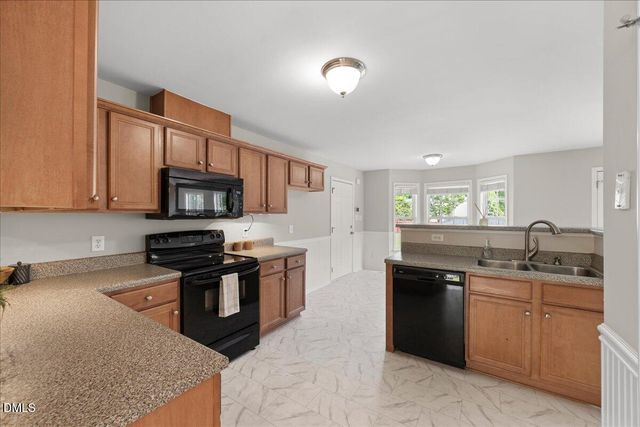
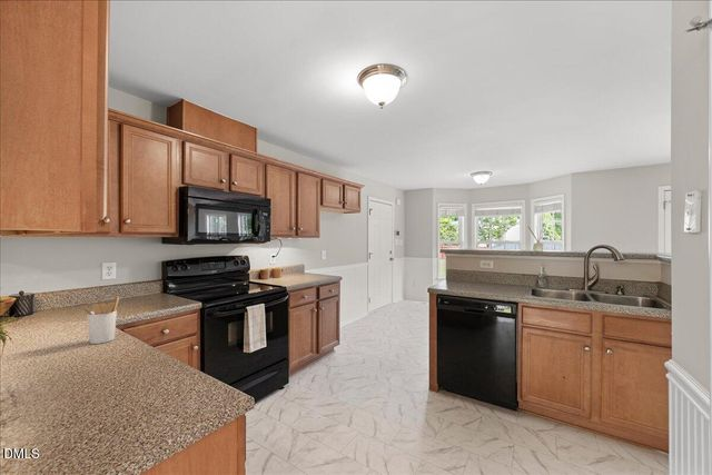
+ utensil holder [81,296,120,345]
